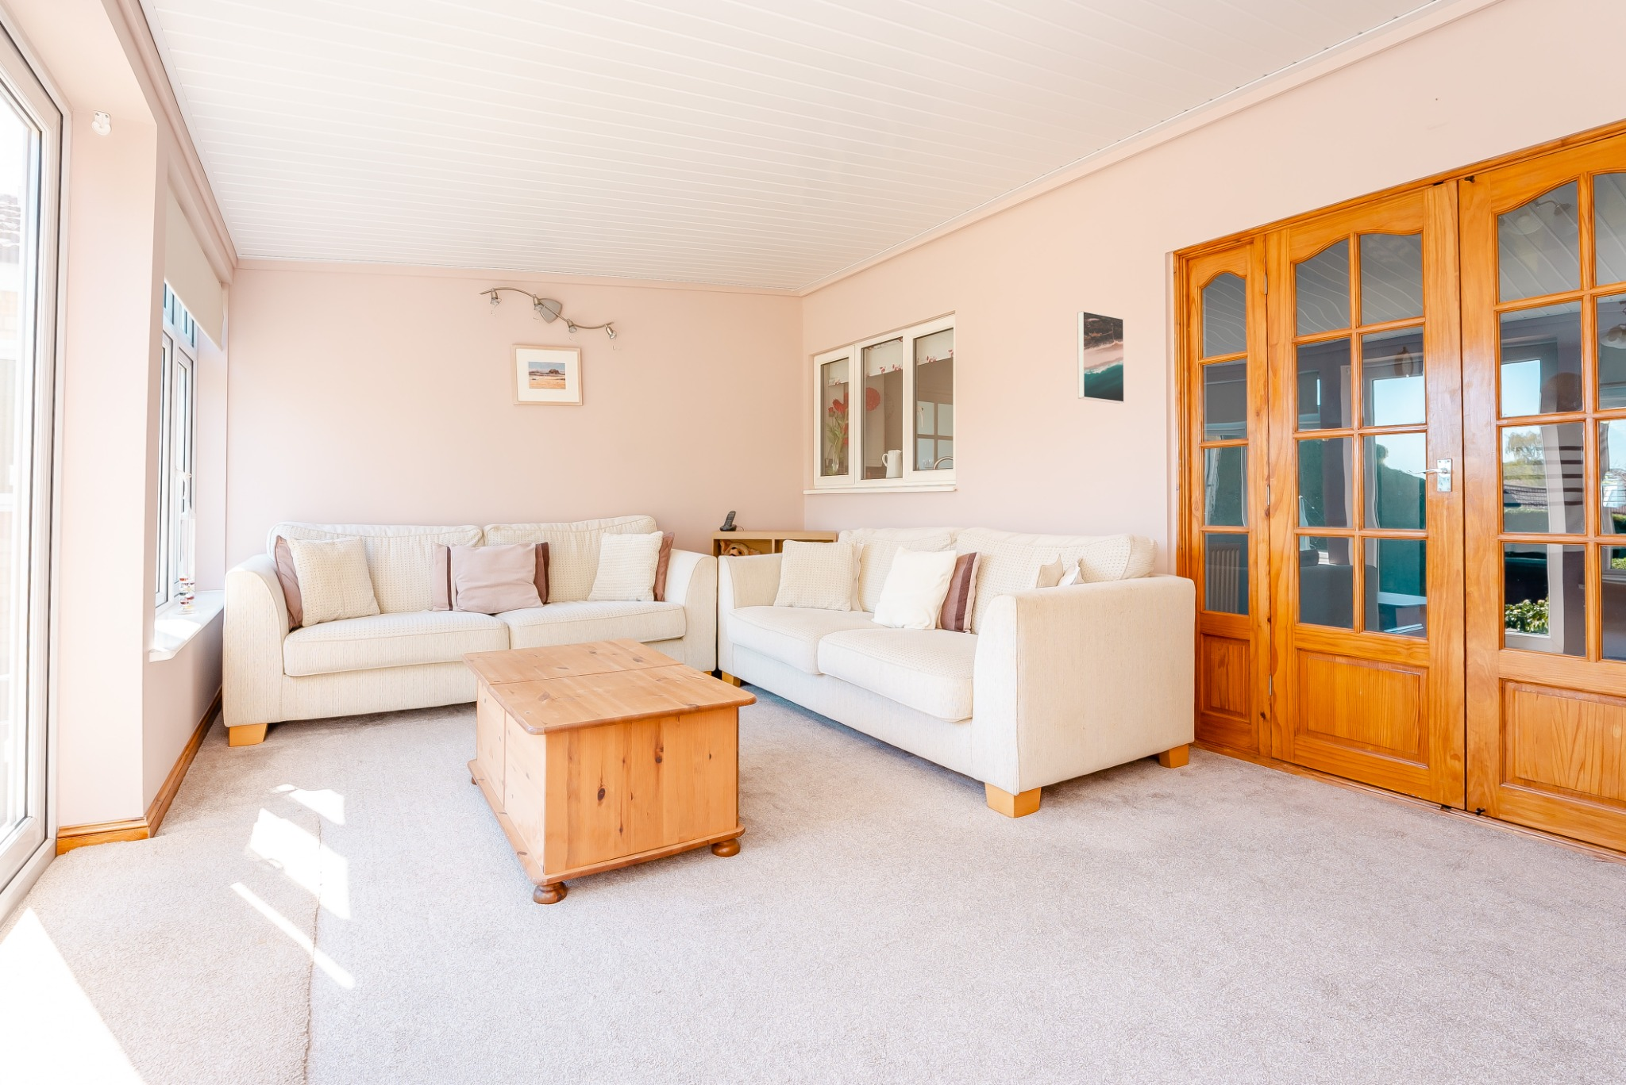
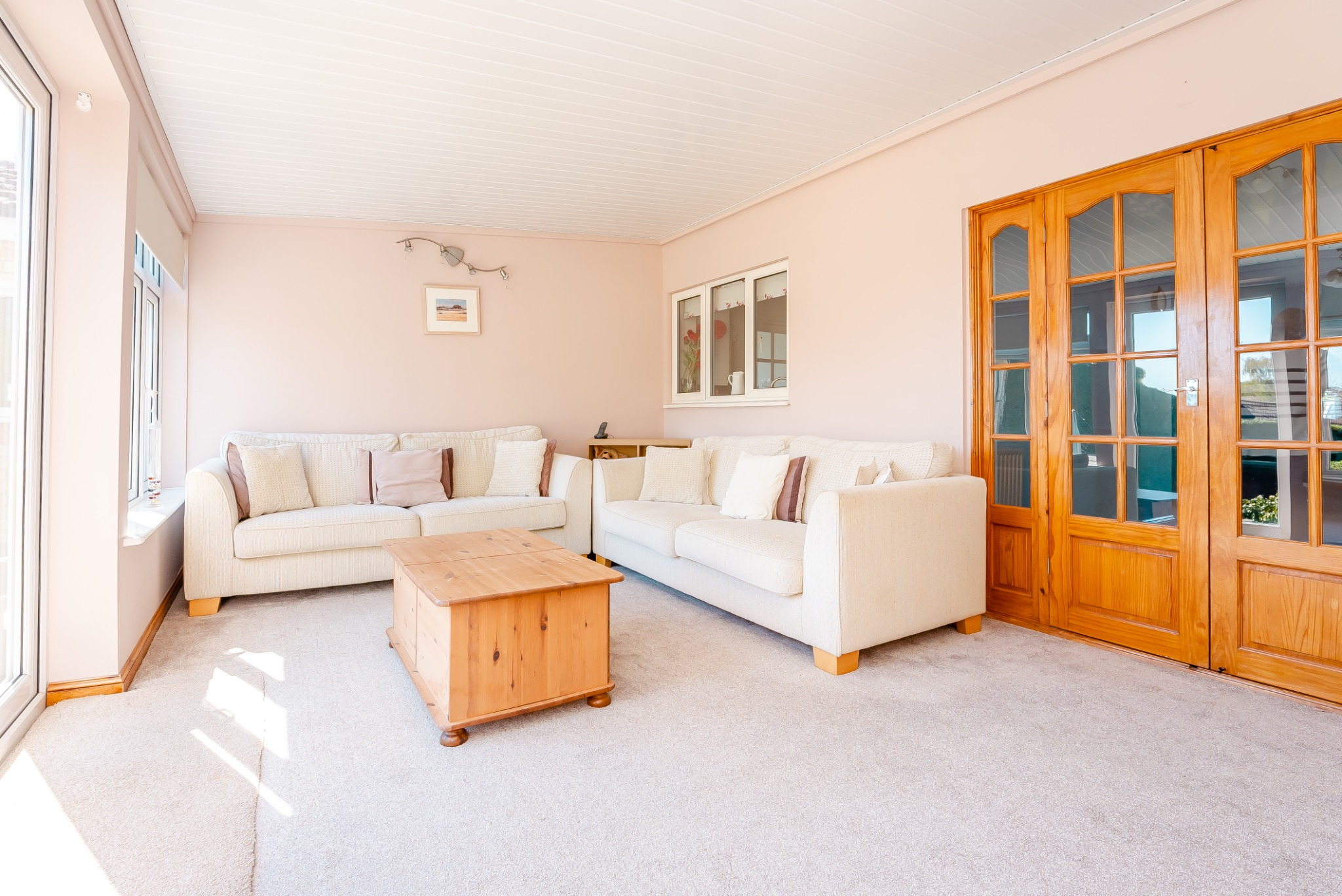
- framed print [1077,310,1126,404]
